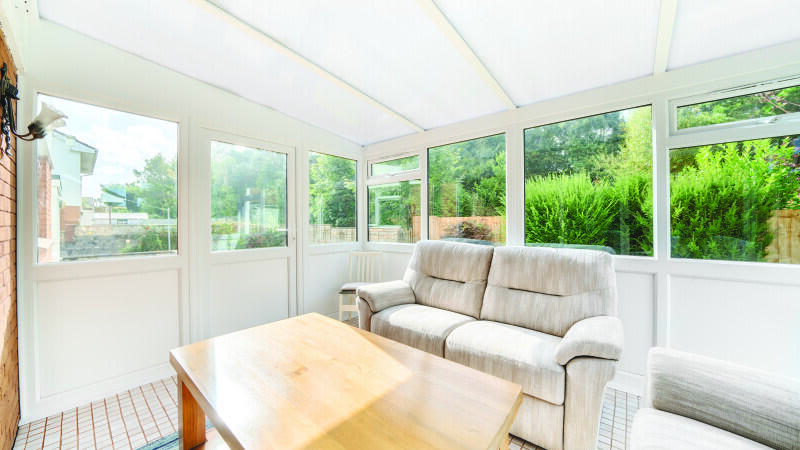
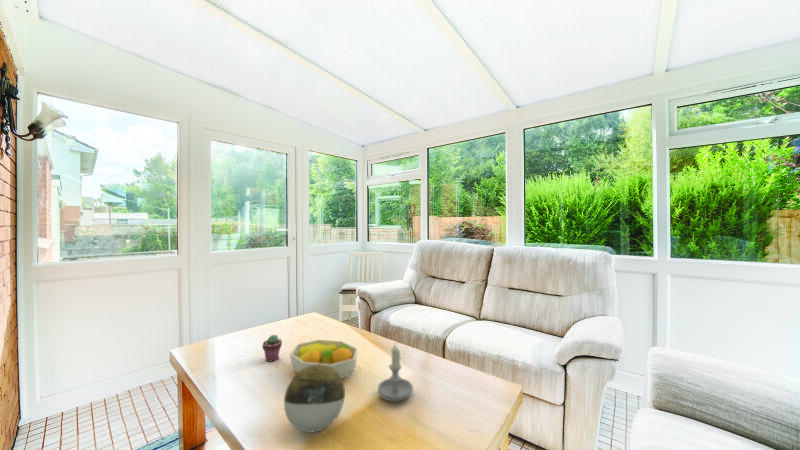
+ potted succulent [261,334,283,363]
+ candle [377,344,414,403]
+ fruit bowl [289,338,359,379]
+ decorative ball [283,364,346,434]
